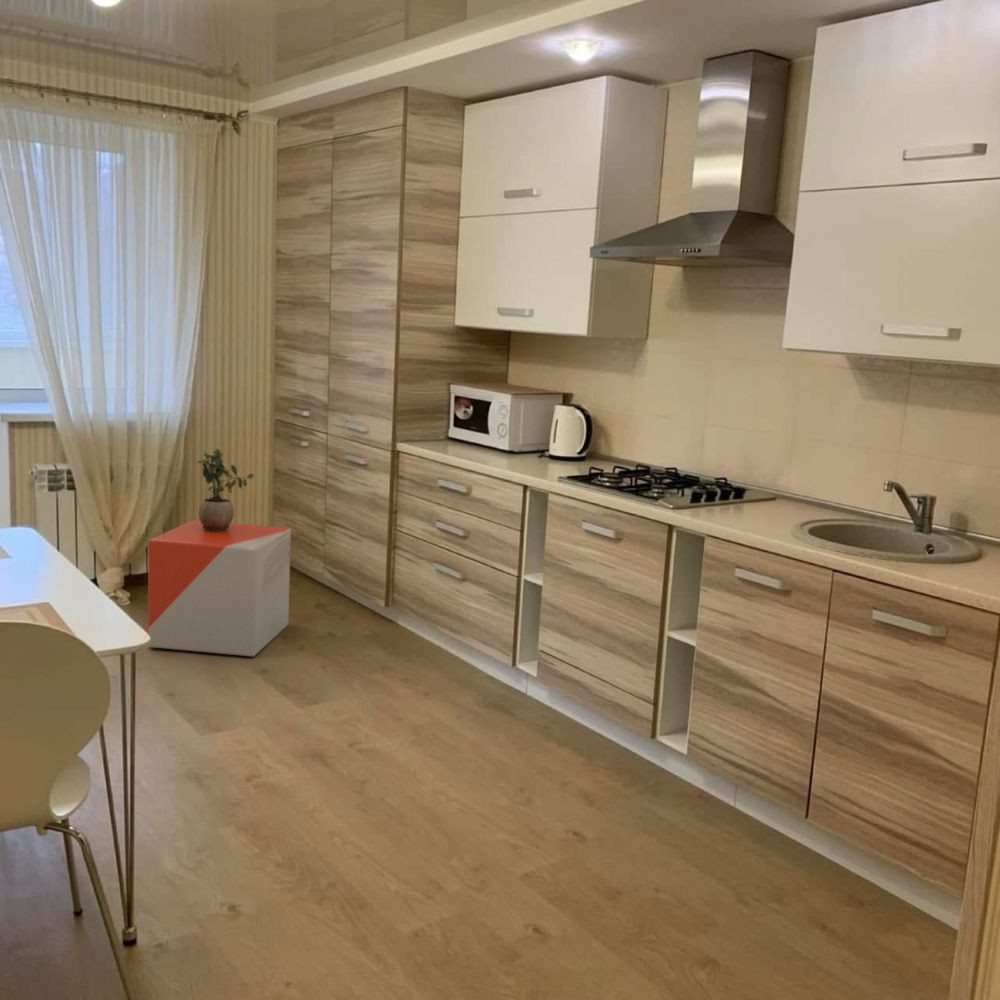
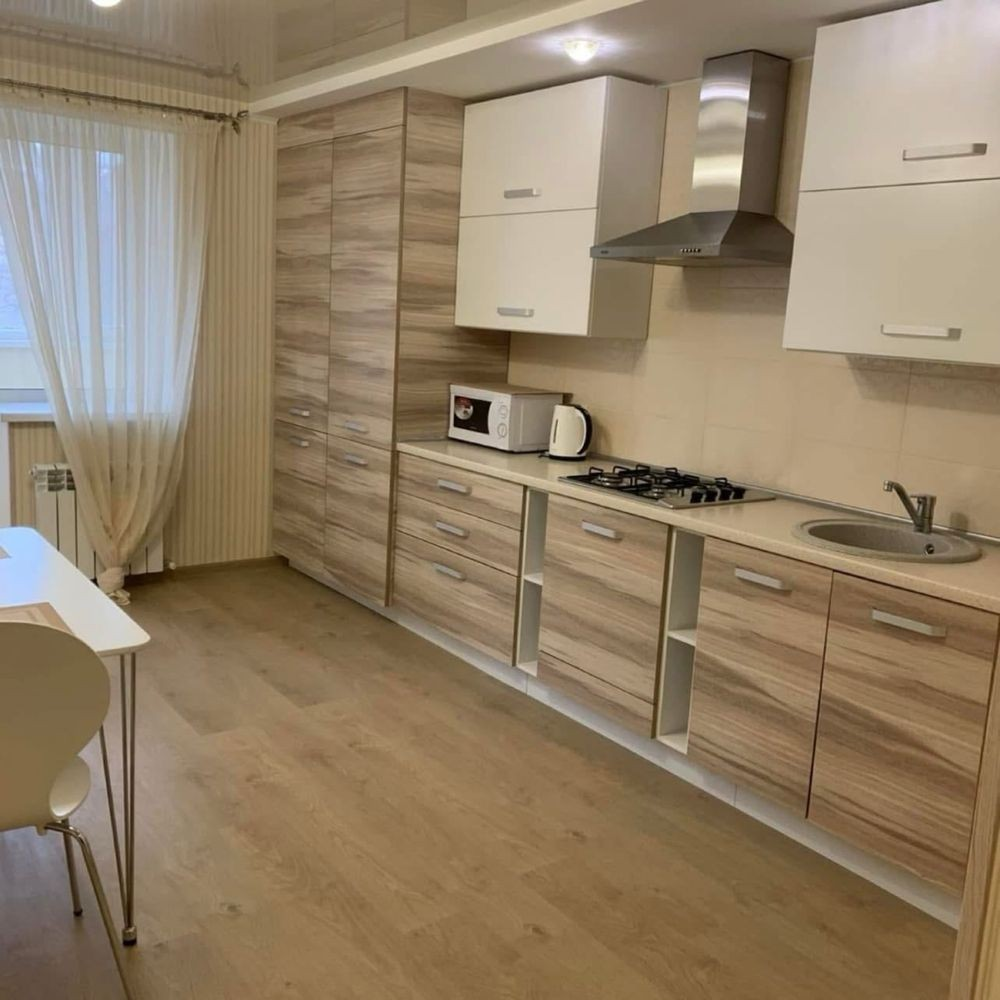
- stool [147,519,292,657]
- potted plant [197,448,255,531]
